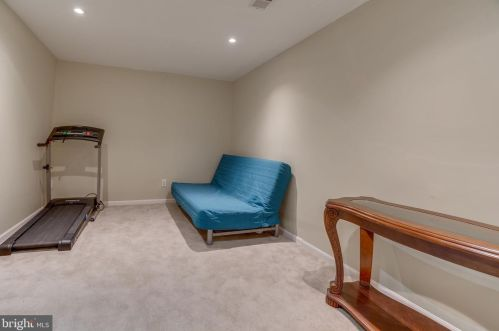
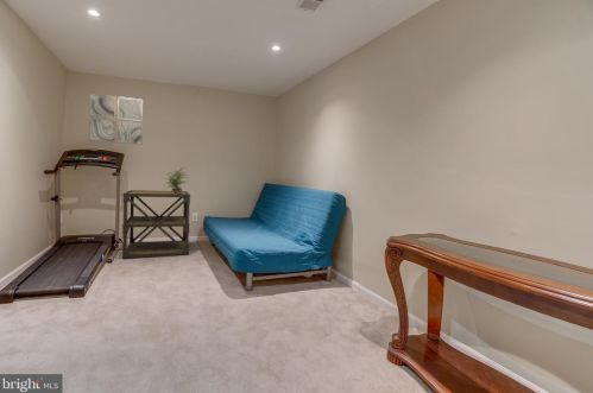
+ shelving unit [121,189,191,259]
+ wall art [88,91,144,146]
+ potted plant [163,166,193,195]
